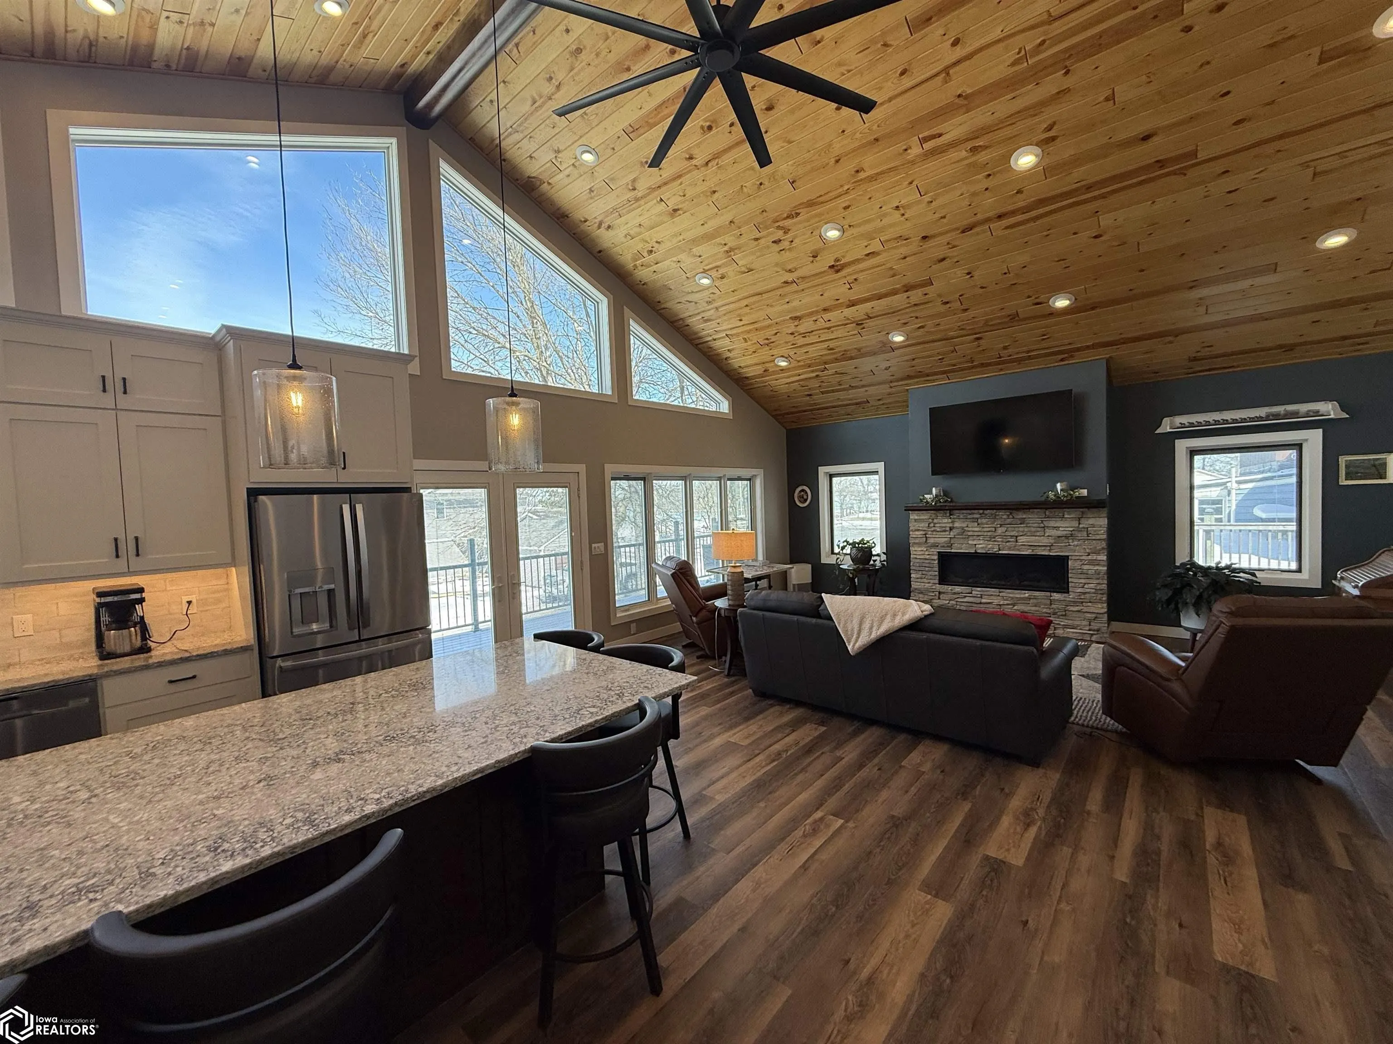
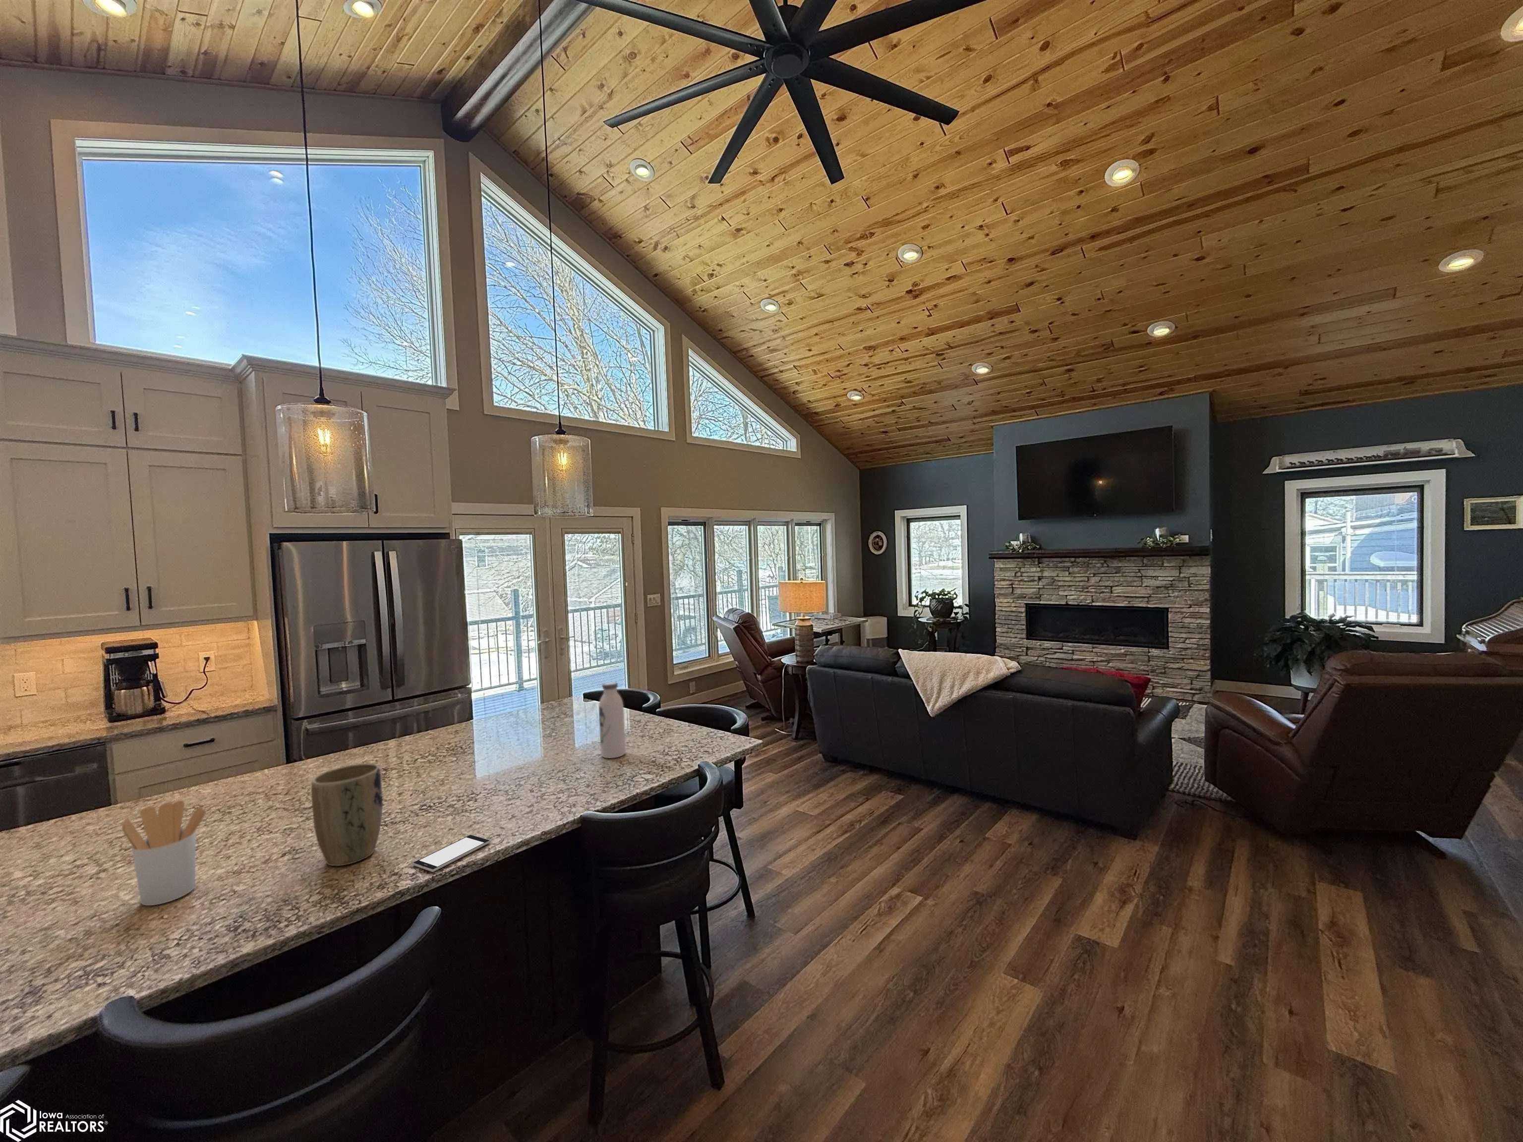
+ plant pot [311,763,384,866]
+ water bottle [598,681,626,759]
+ utensil holder [121,800,206,906]
+ smartphone [411,834,492,872]
